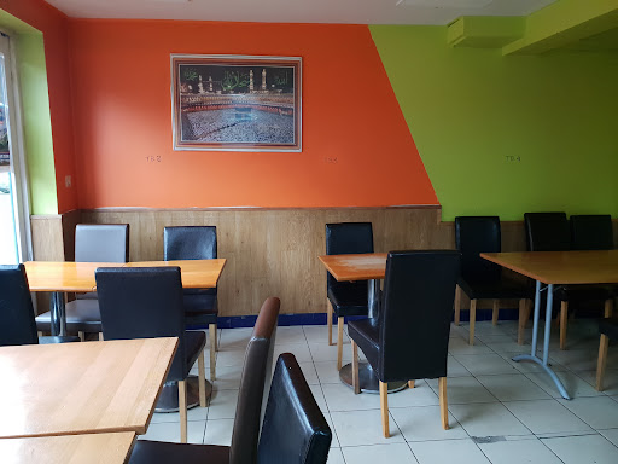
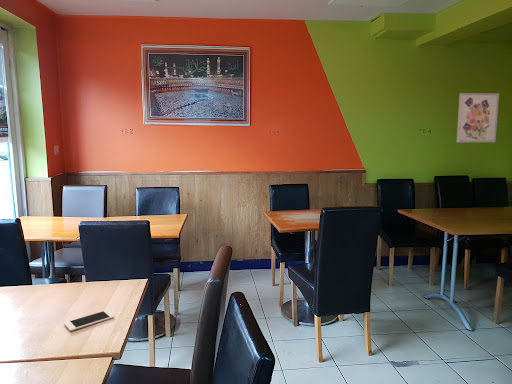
+ cell phone [63,309,115,332]
+ wall art [456,92,500,143]
